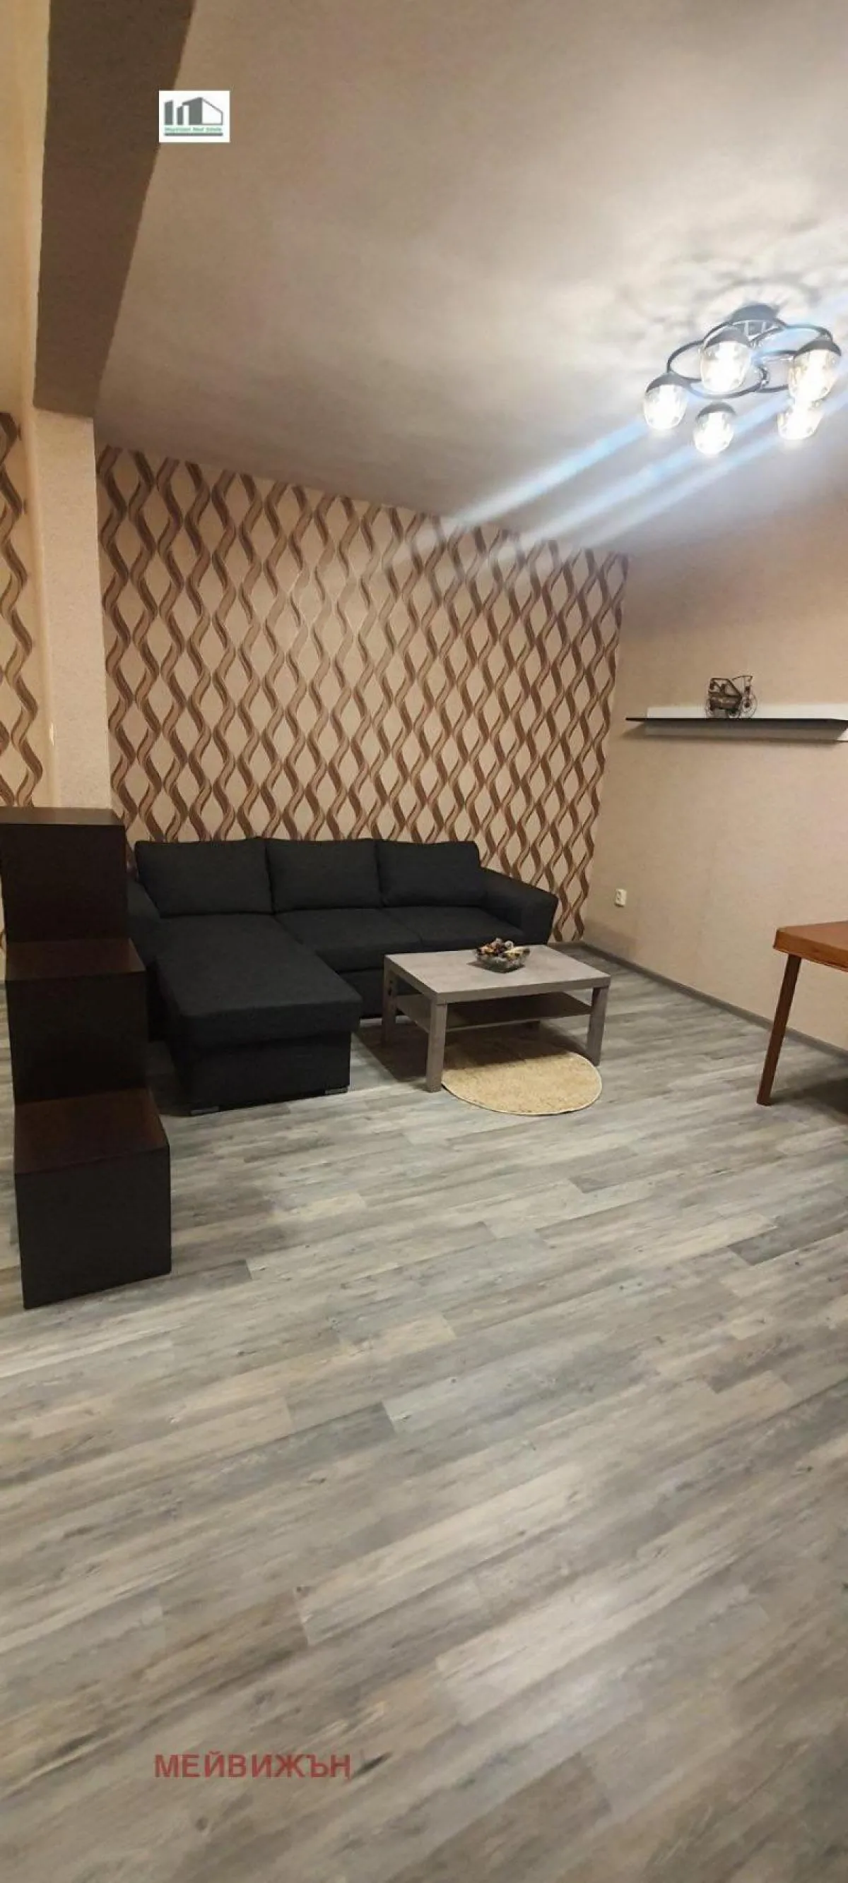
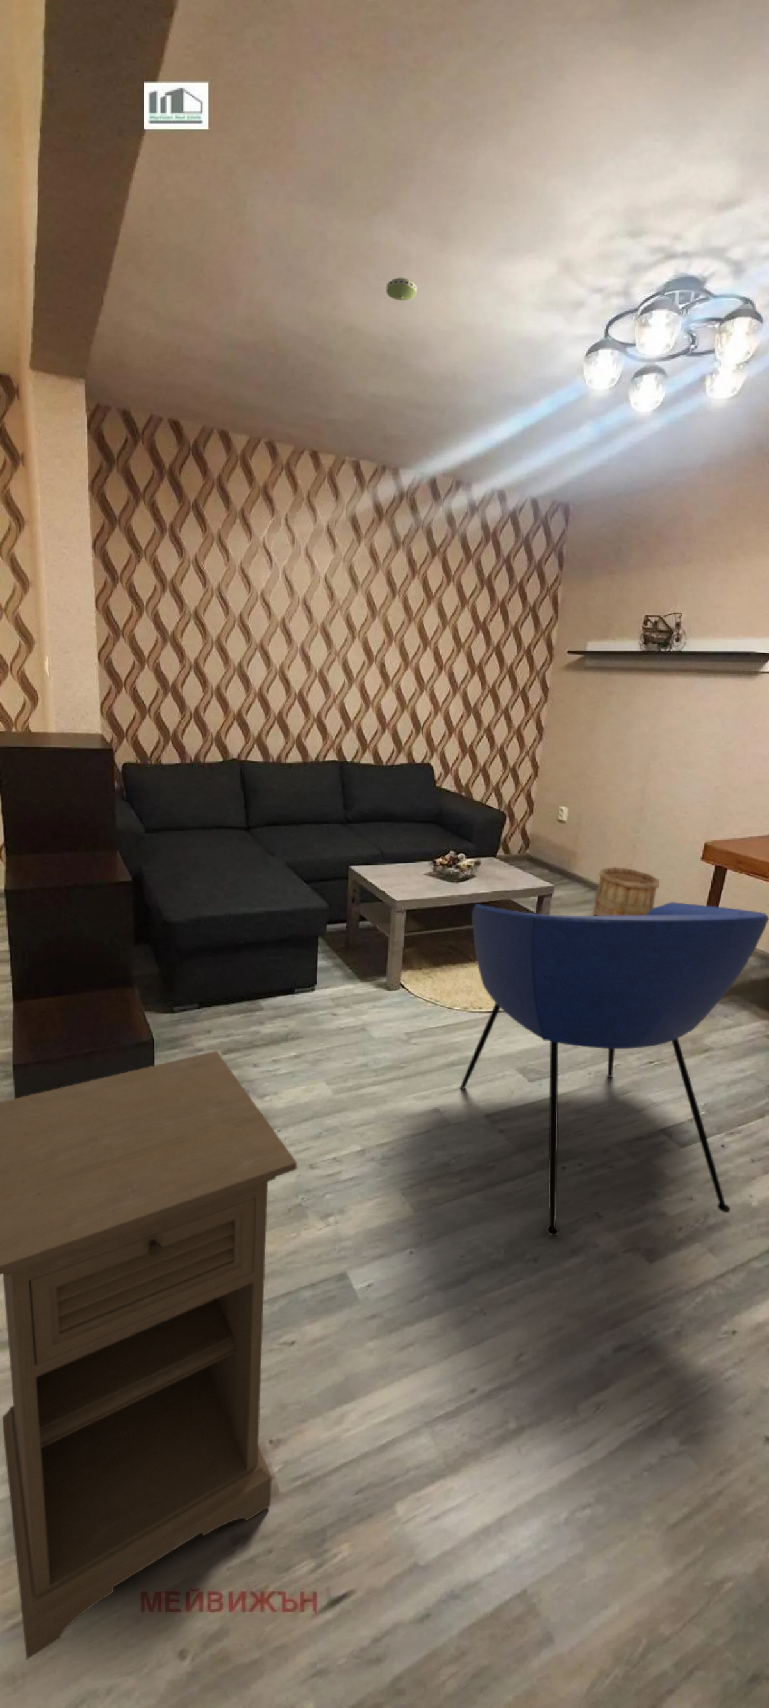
+ smoke detector [386,278,417,302]
+ wooden bucket [594,866,660,916]
+ armchair [460,902,769,1236]
+ nightstand [0,1050,297,1660]
